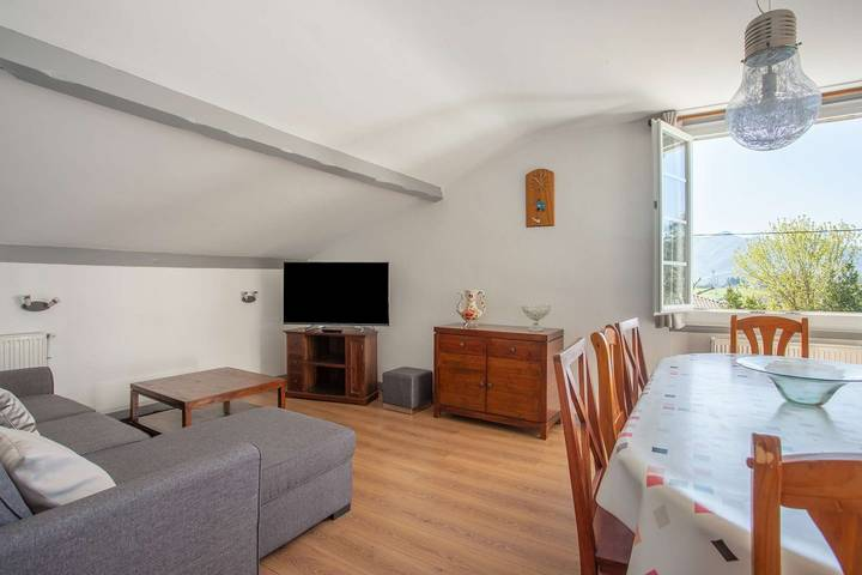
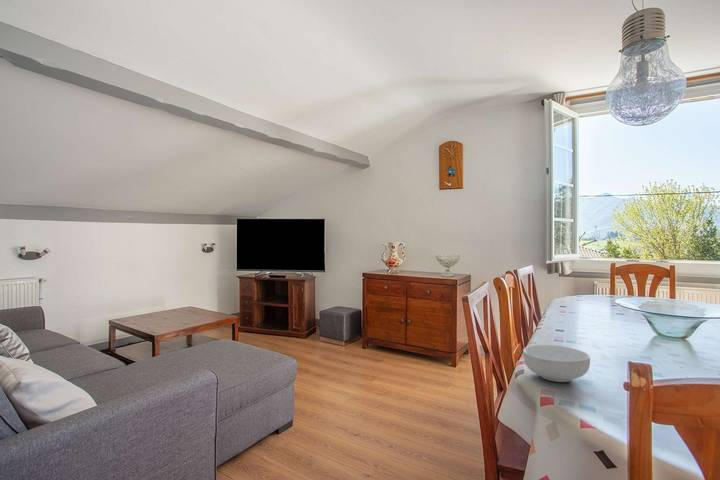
+ cereal bowl [522,344,591,383]
